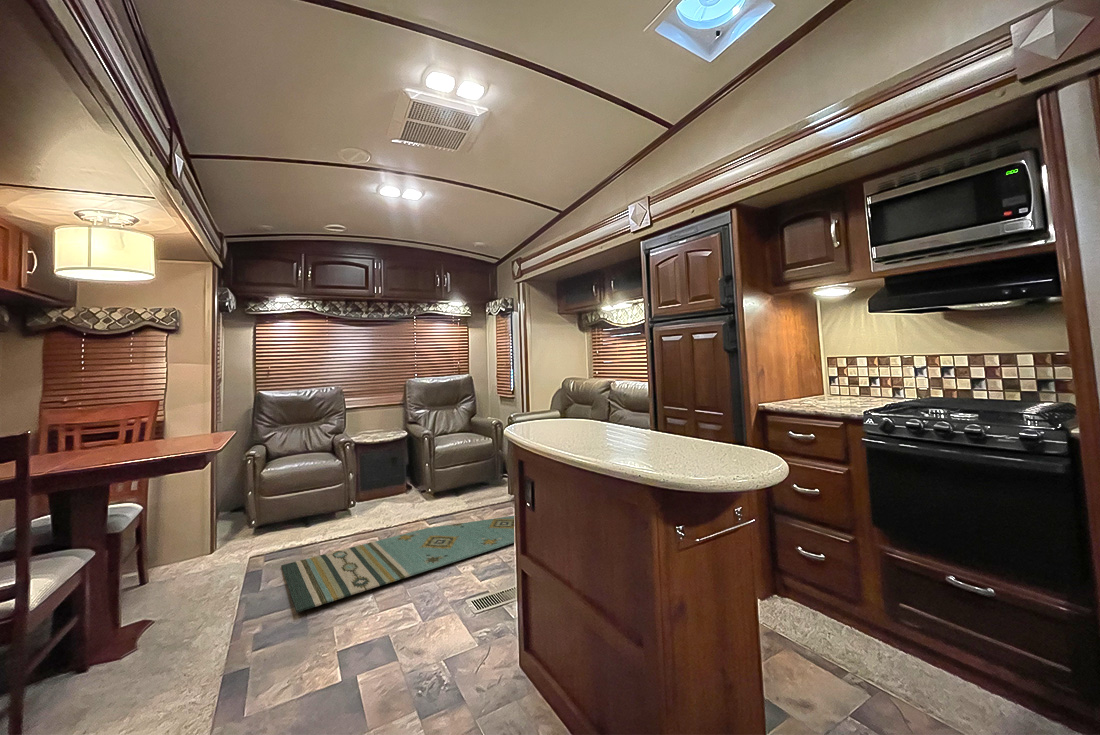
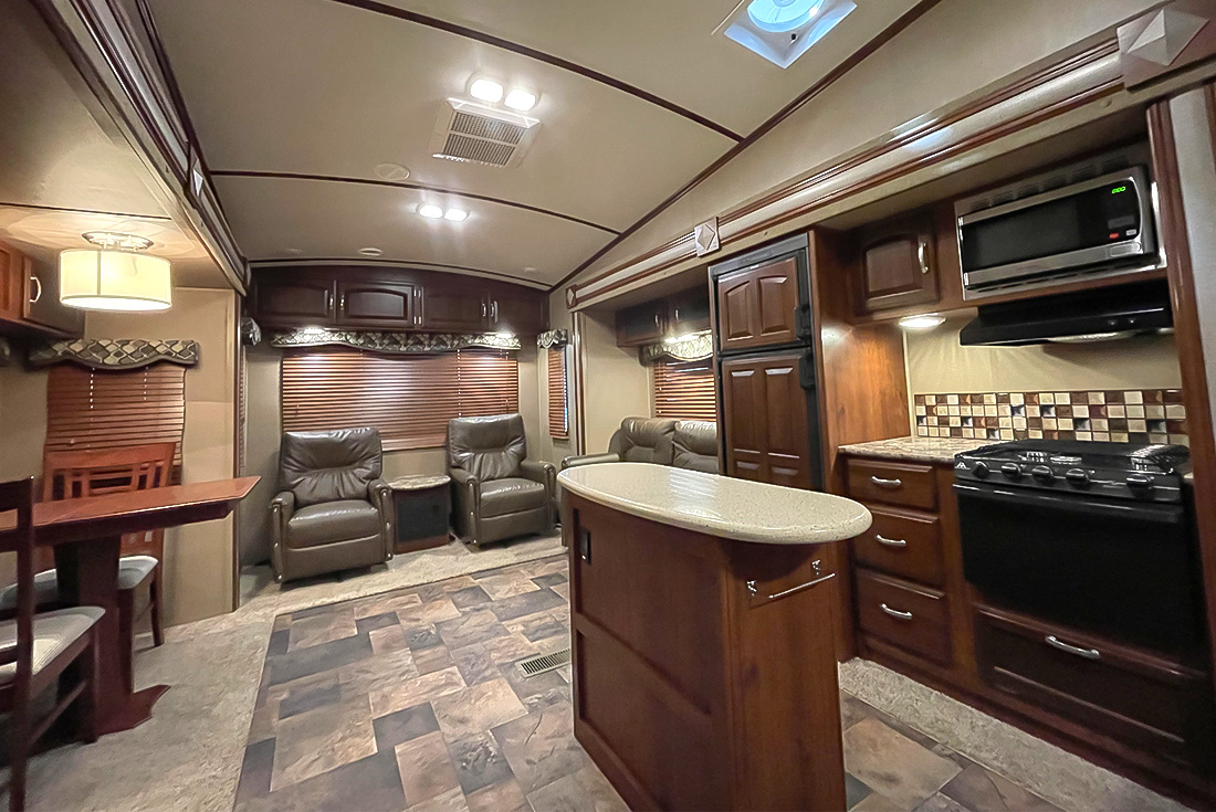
- rug [280,515,515,613]
